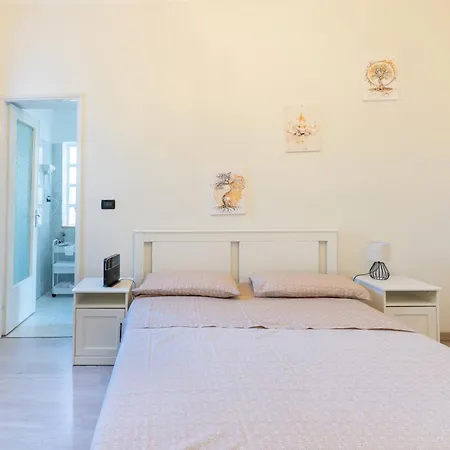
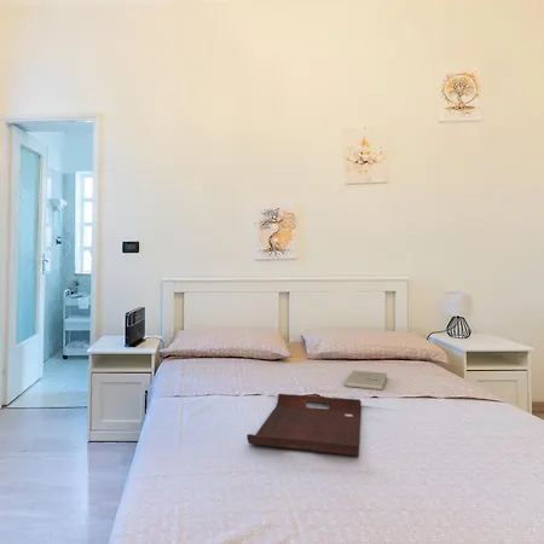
+ serving tray [245,393,363,457]
+ book [343,370,388,390]
